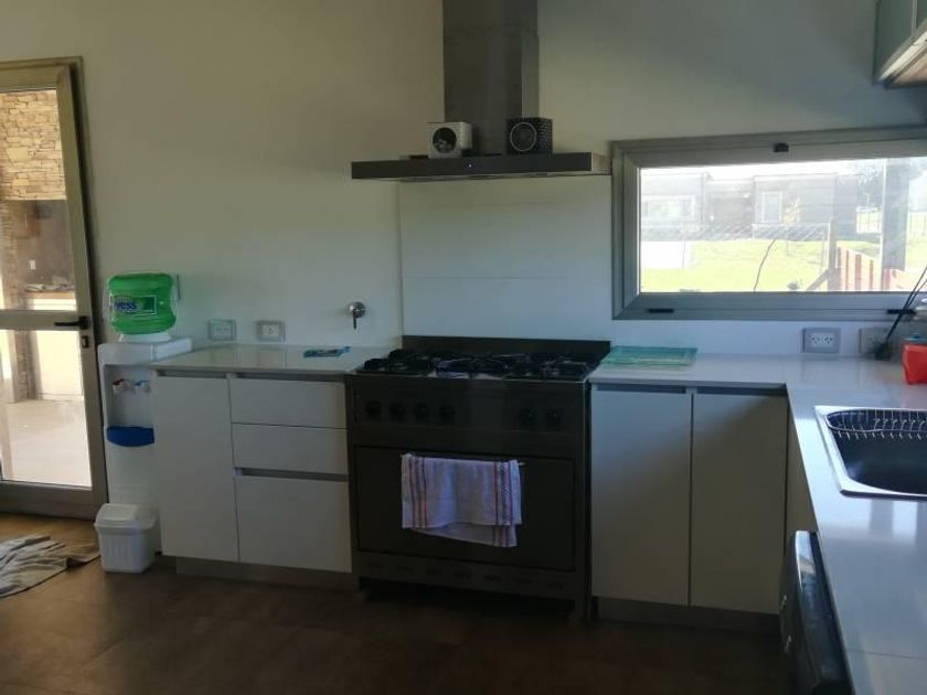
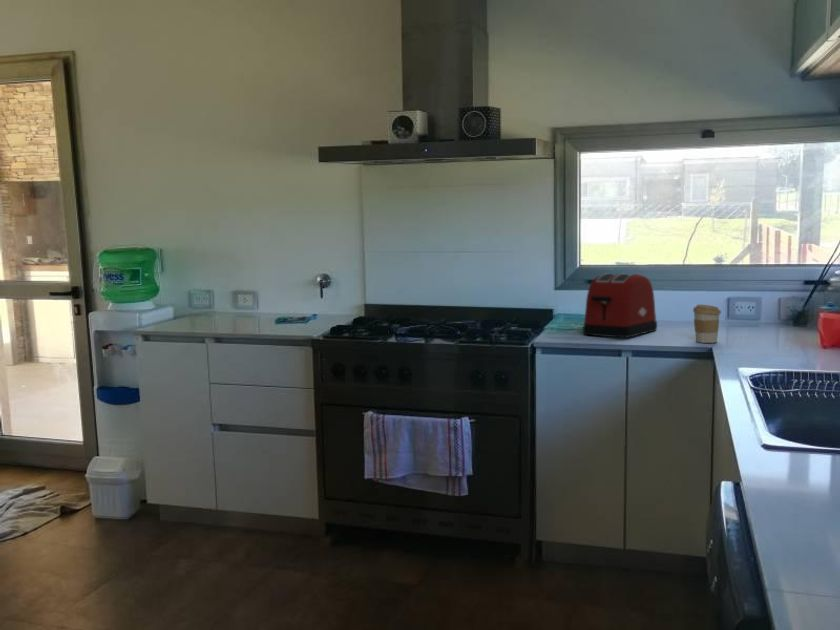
+ coffee cup [692,304,722,344]
+ toaster [582,272,658,338]
